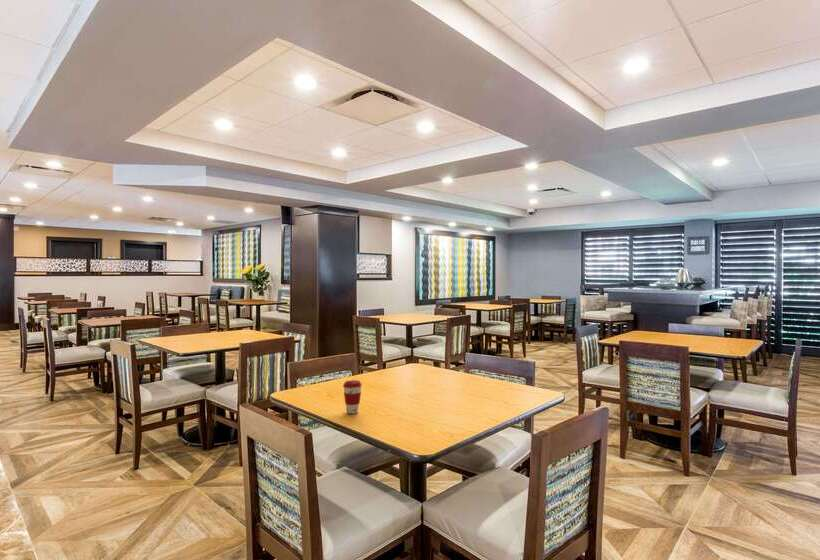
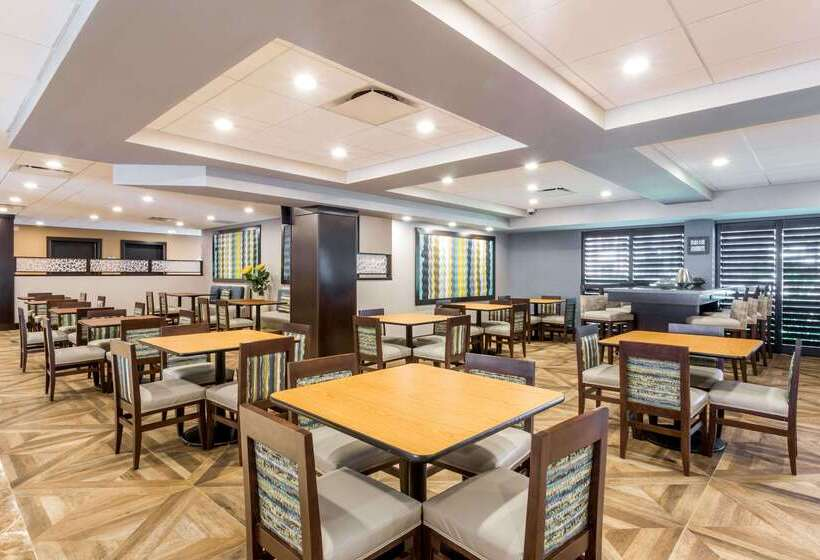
- coffee cup [342,379,363,415]
